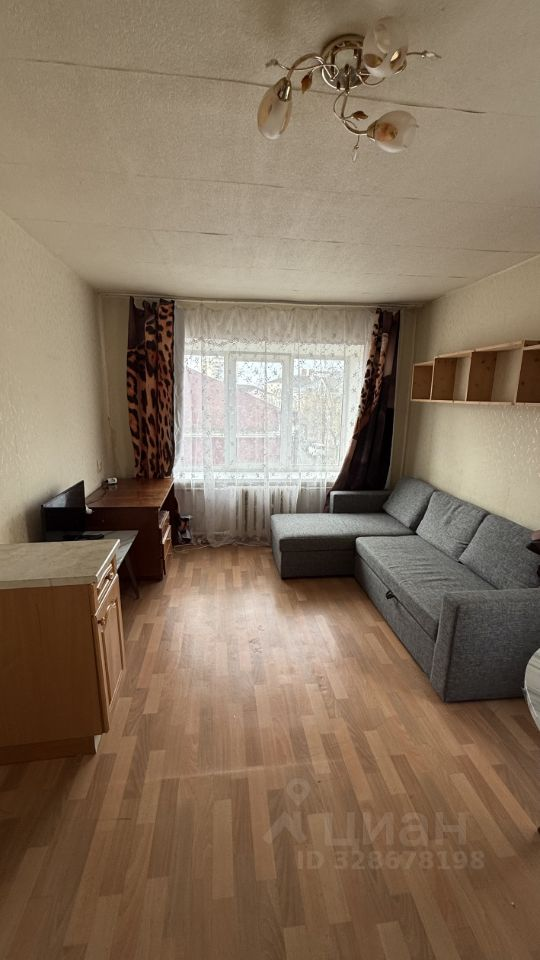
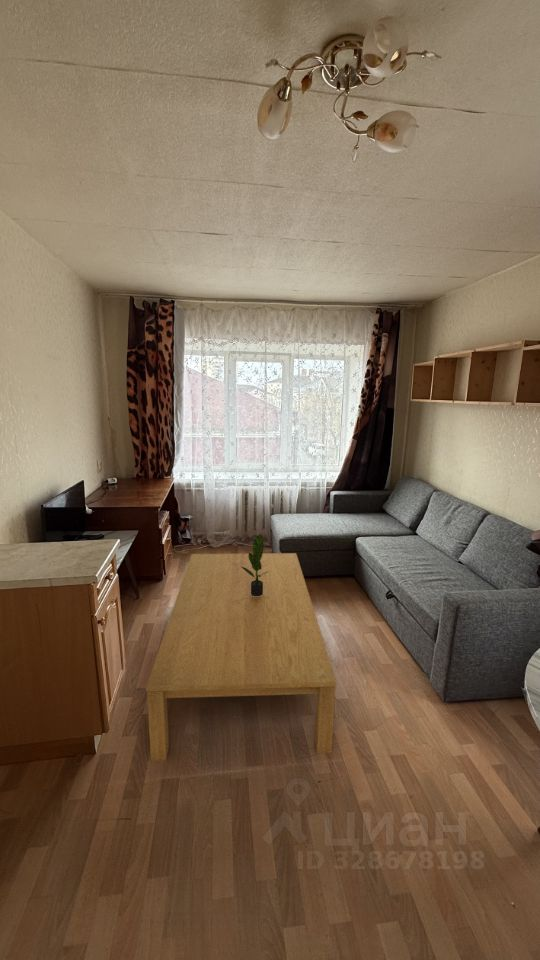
+ potted plant [241,533,270,596]
+ coffee table [145,552,337,762]
